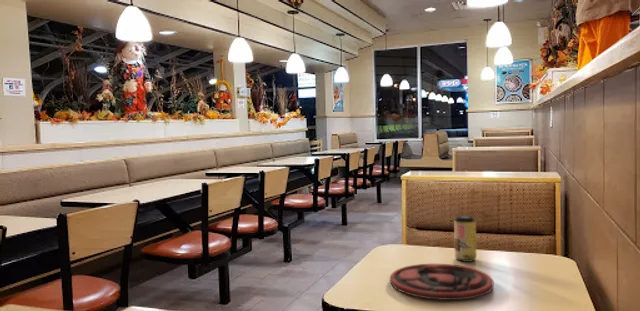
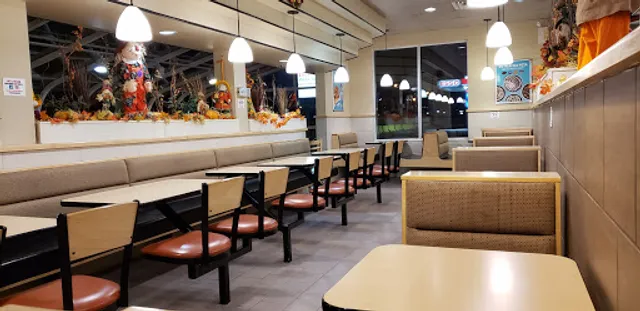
- plate [389,263,495,301]
- beverage can [453,214,477,263]
